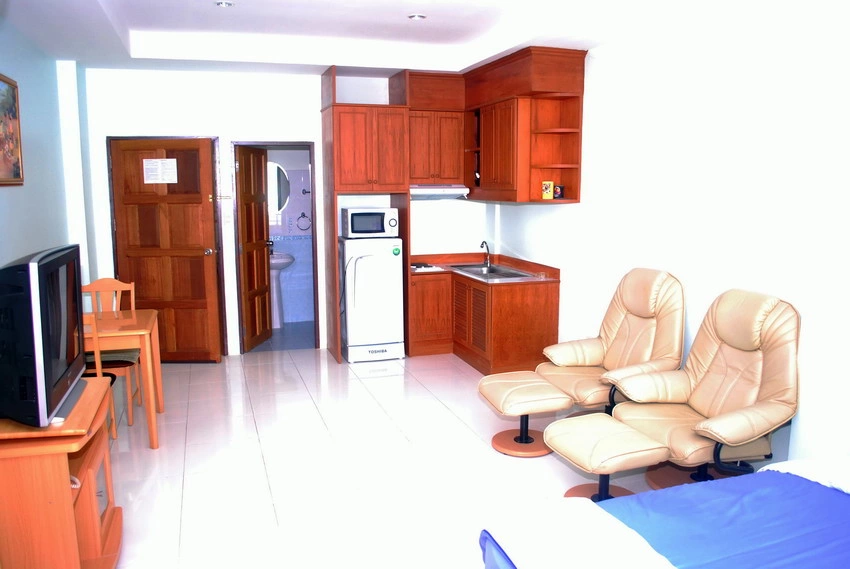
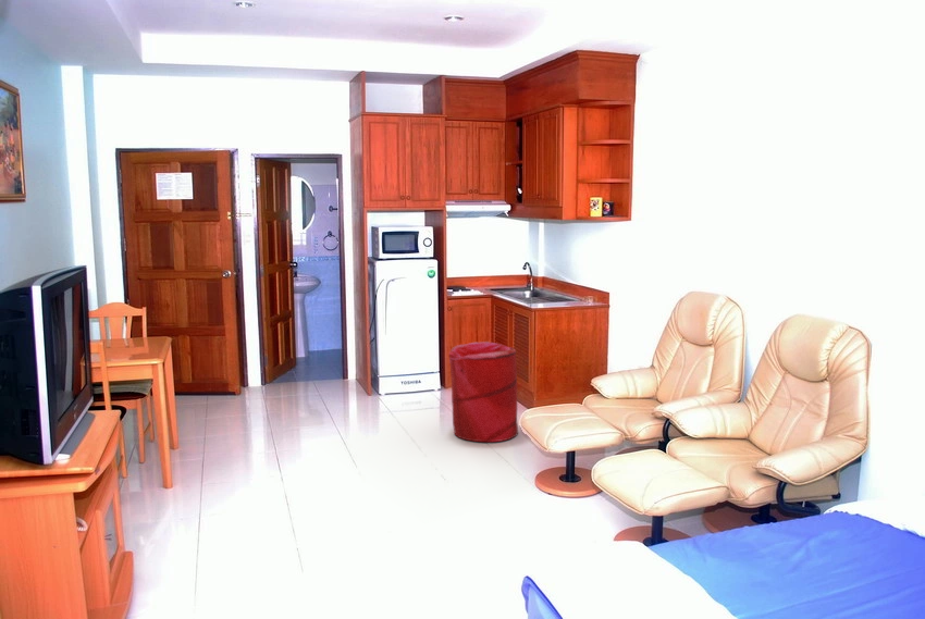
+ laundry hamper [448,341,519,443]
